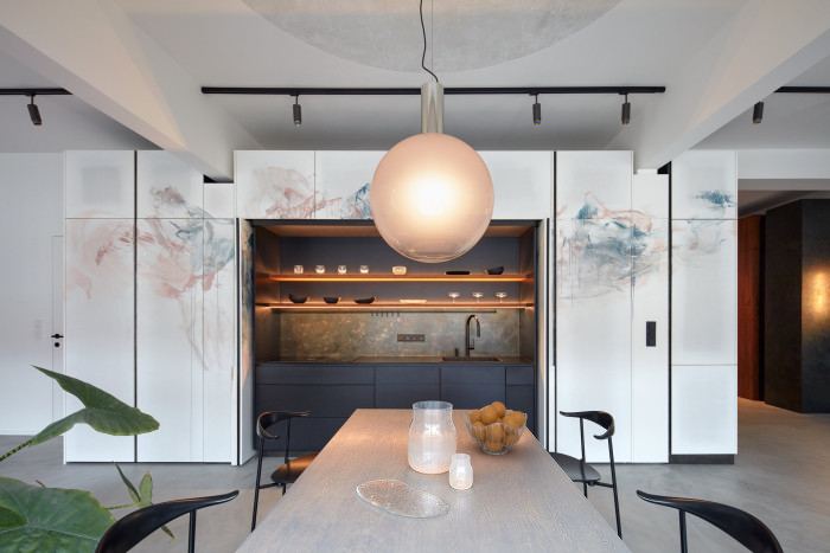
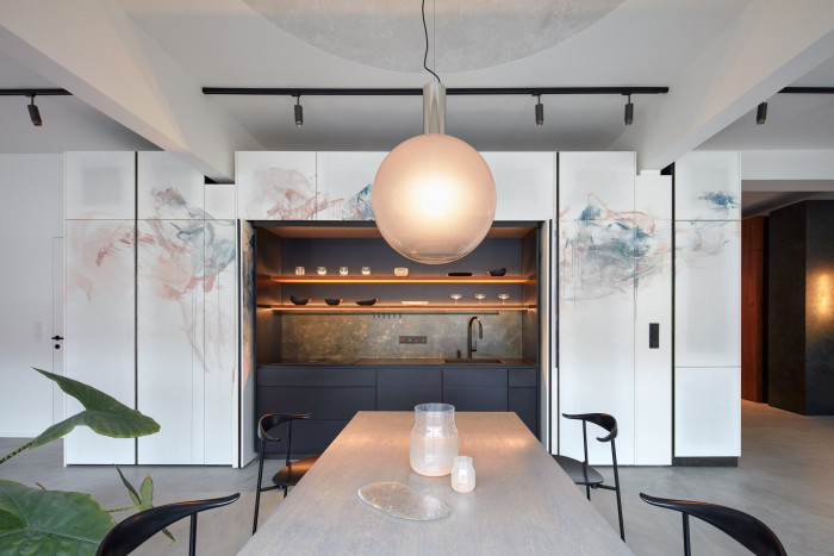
- fruit basket [462,400,528,456]
